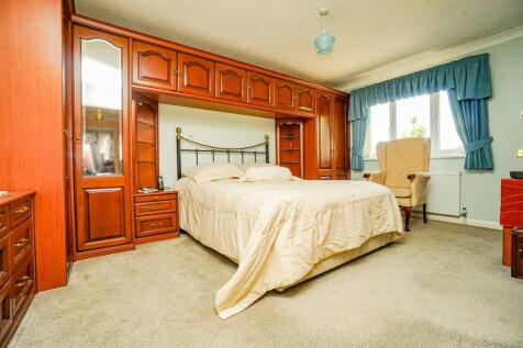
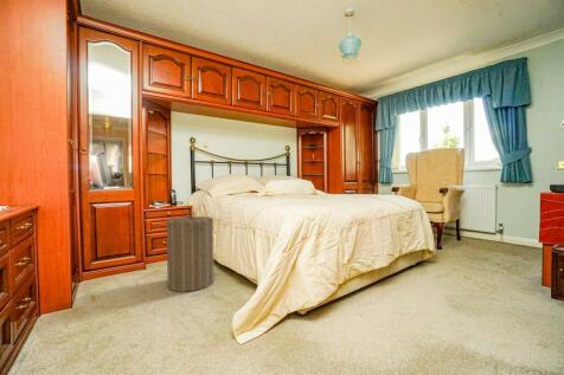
+ laundry hamper [165,208,214,293]
